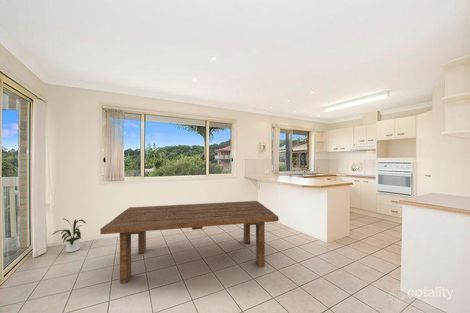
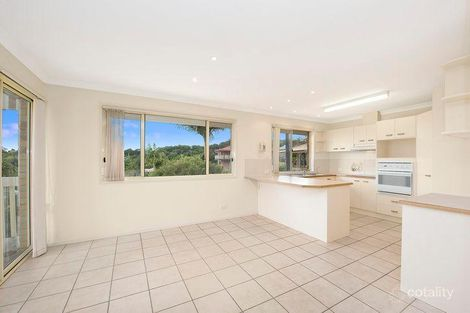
- house plant [51,218,87,253]
- dining table [99,200,280,284]
